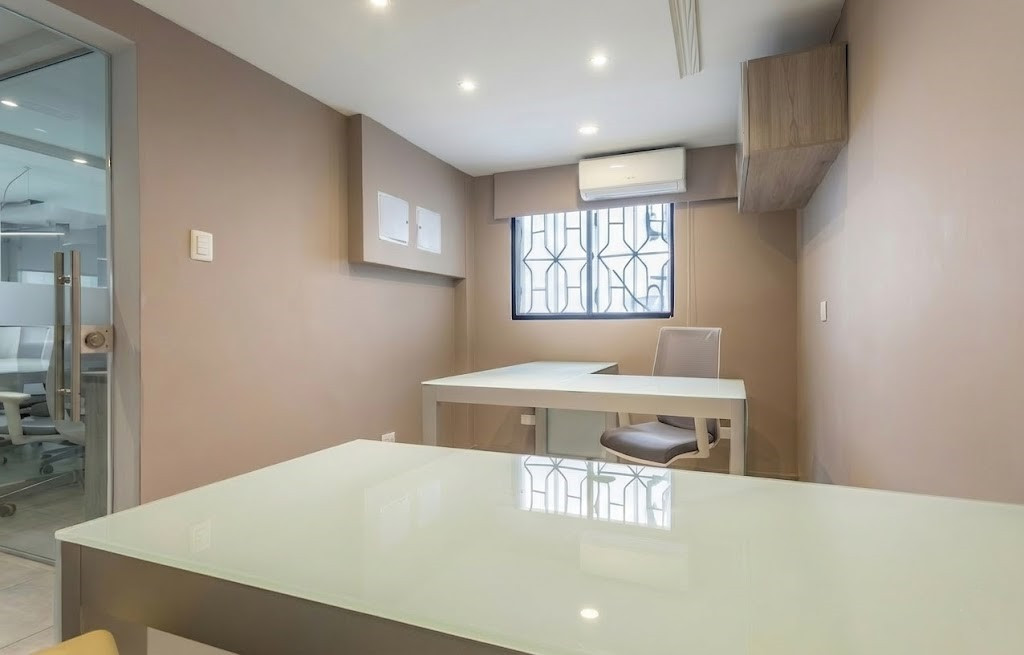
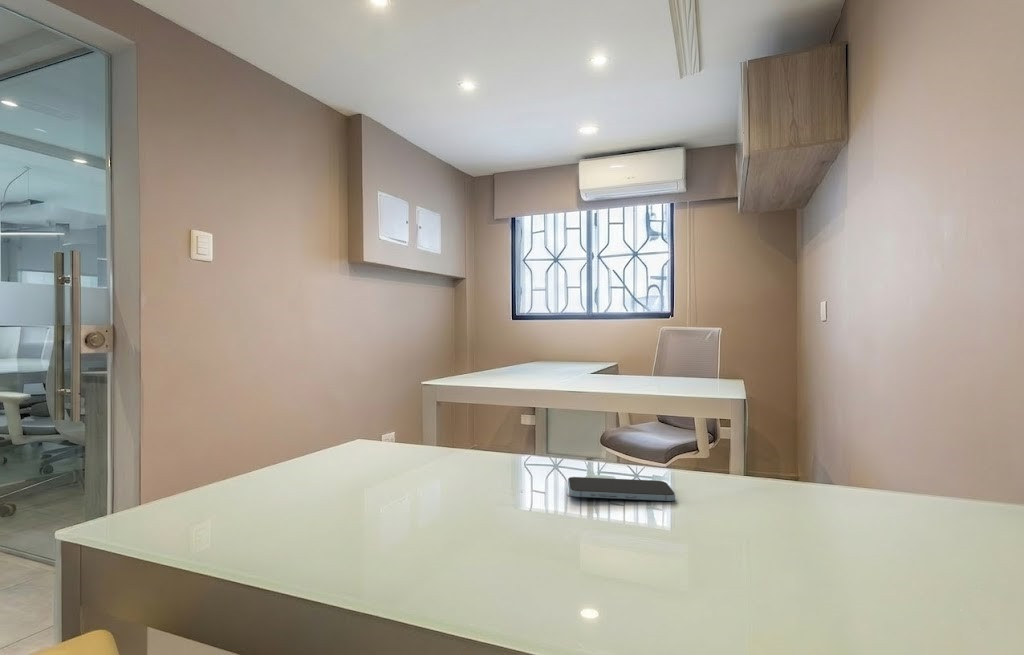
+ smartphone [567,476,676,502]
